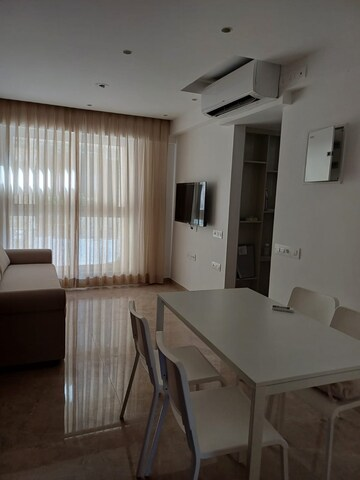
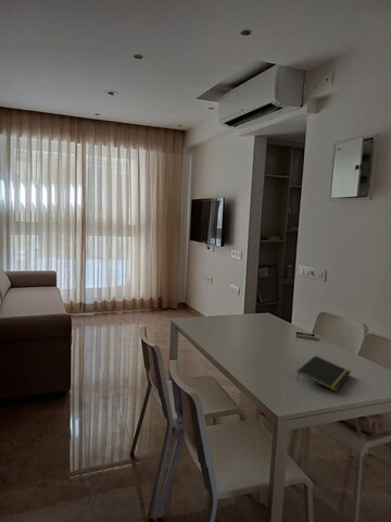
+ notepad [295,355,352,393]
